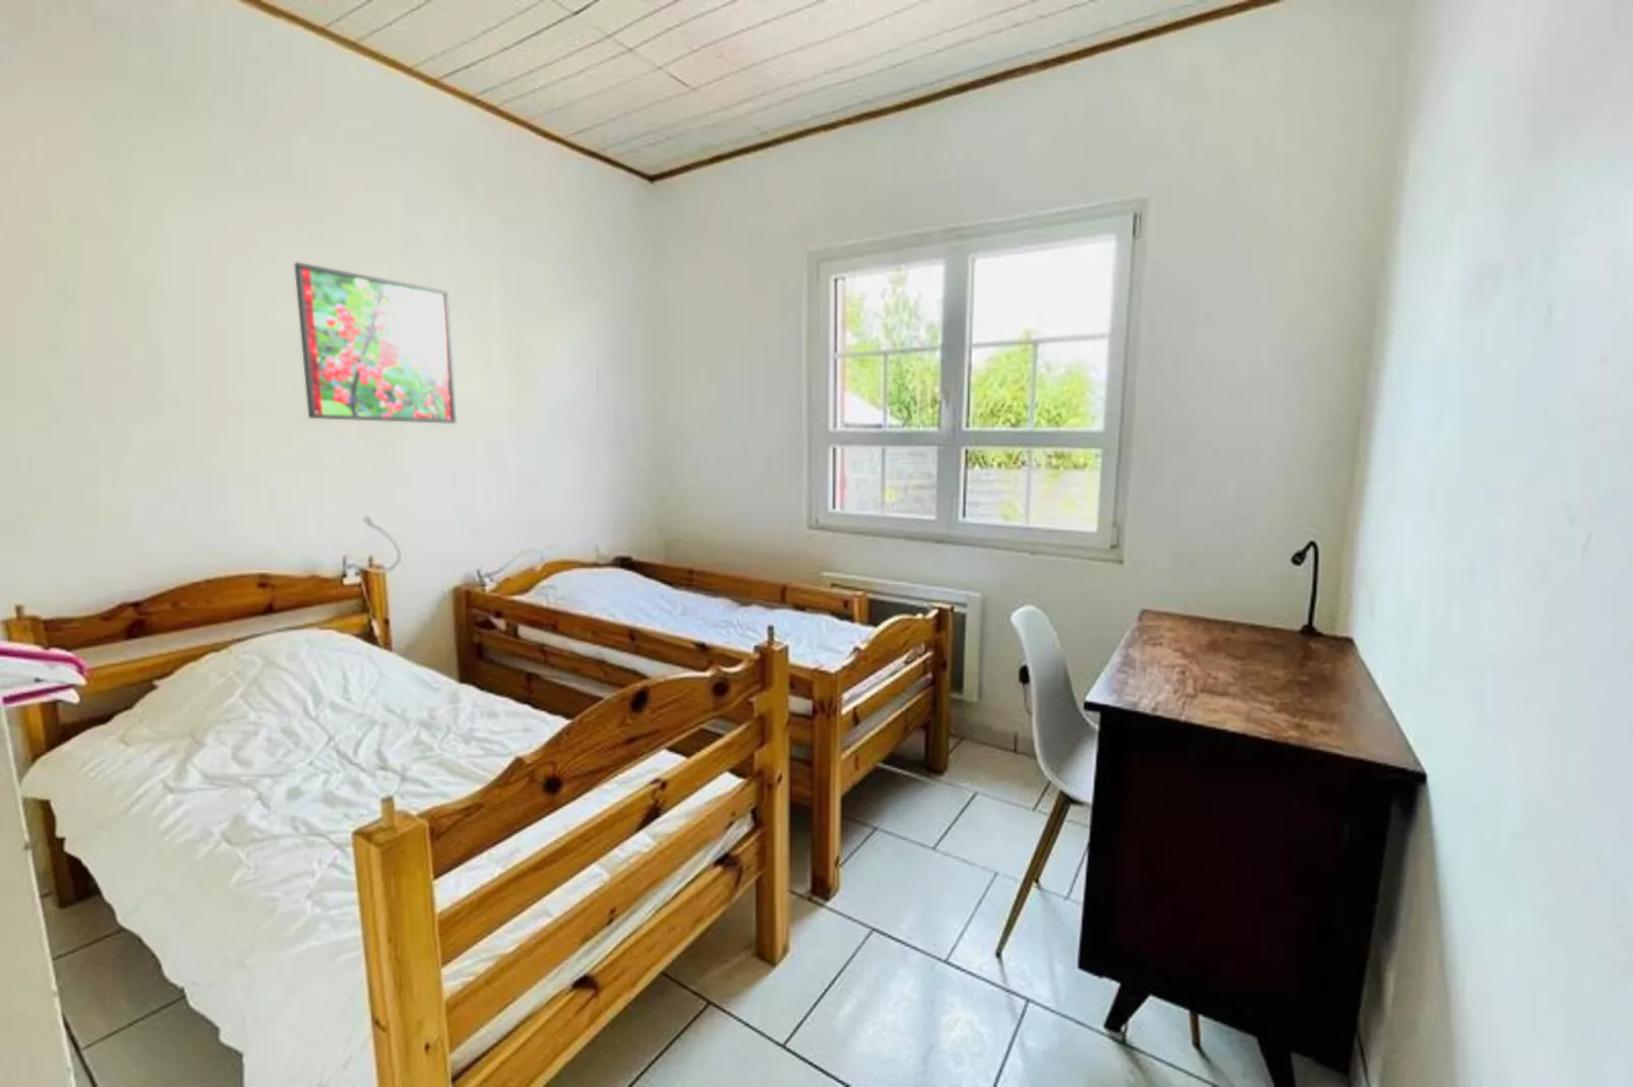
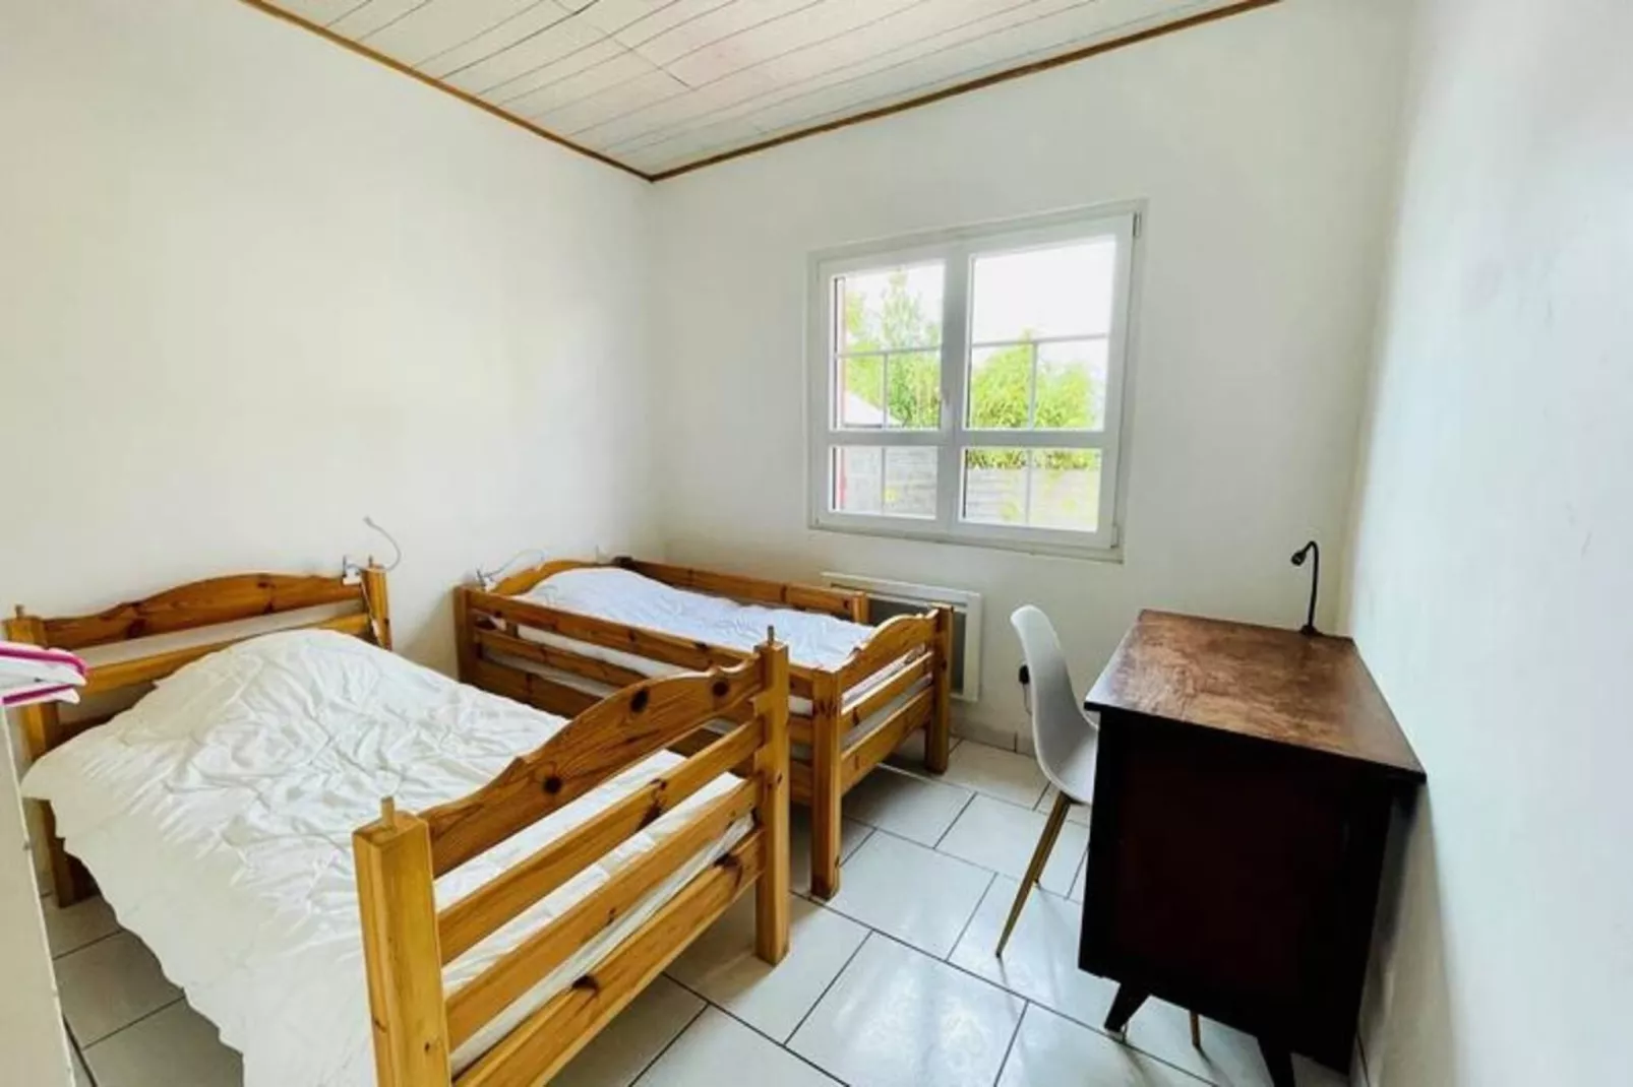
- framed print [293,261,457,425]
